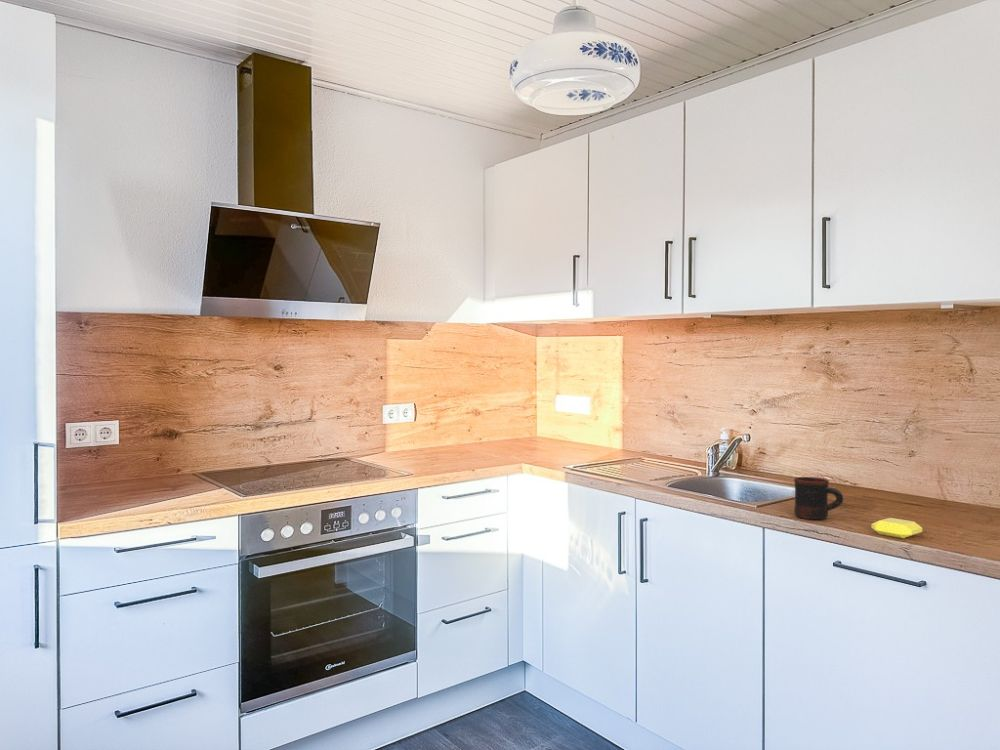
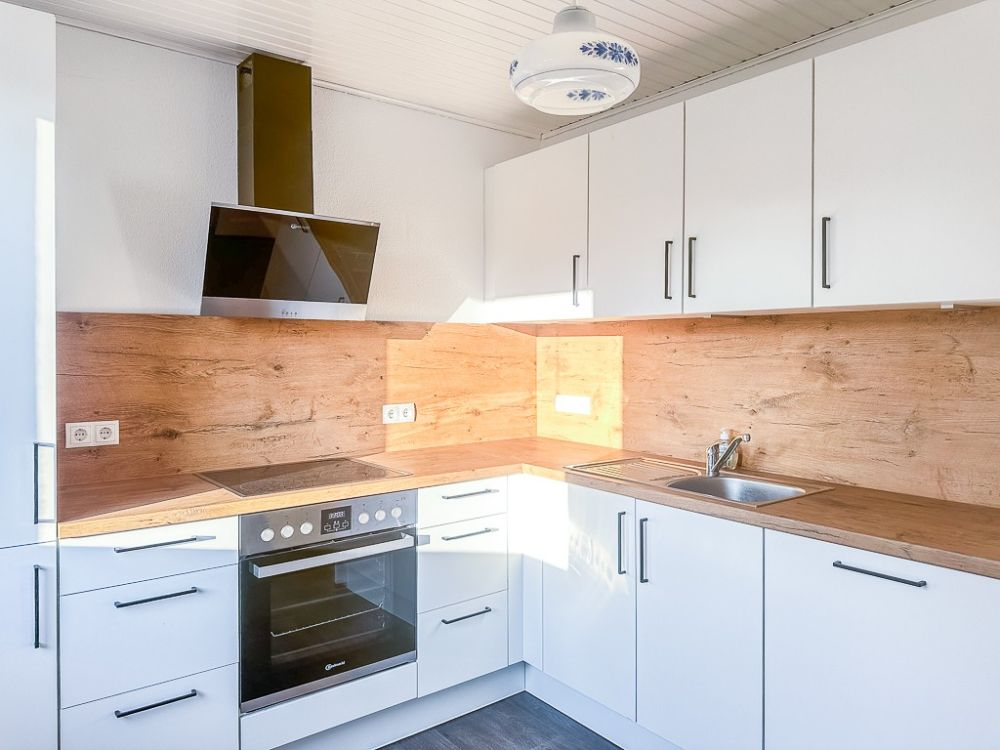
- soap bar [870,517,923,539]
- mug [793,476,844,520]
